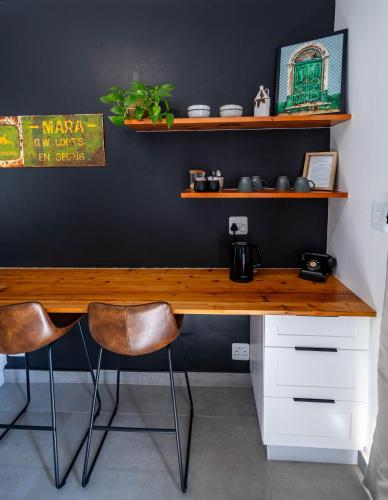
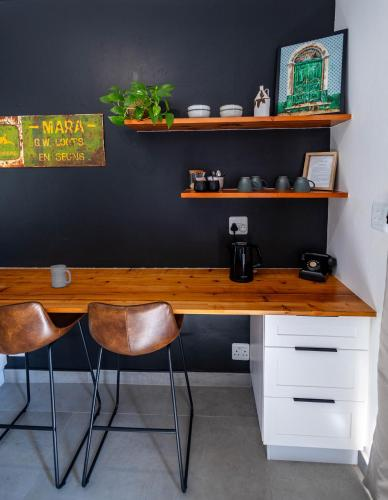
+ mug [50,264,72,289]
